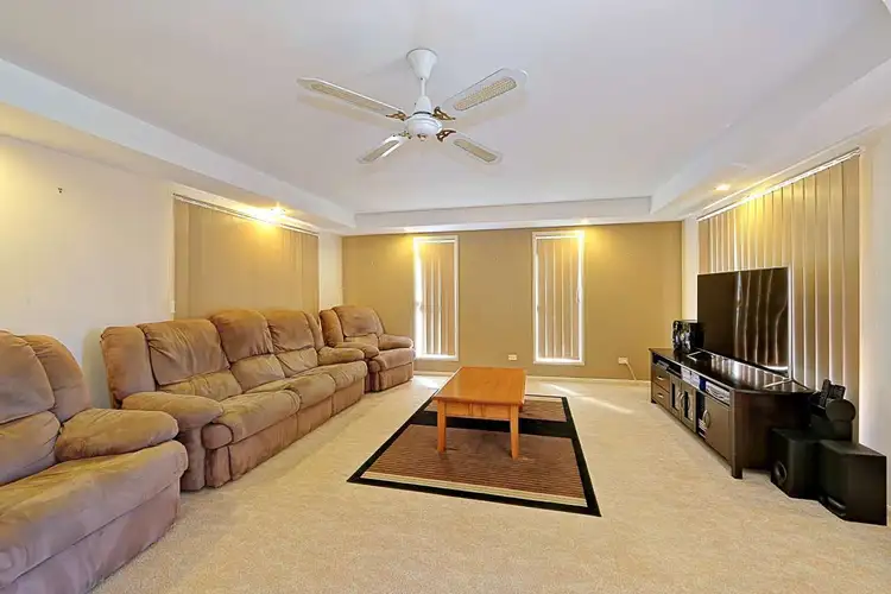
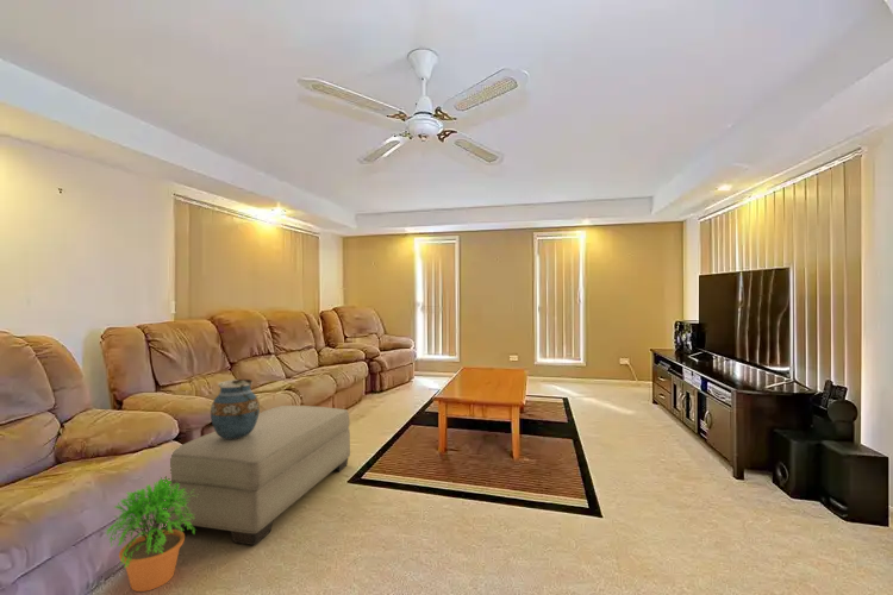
+ vase [210,378,261,439]
+ ottoman [164,405,351,546]
+ potted plant [104,476,199,593]
